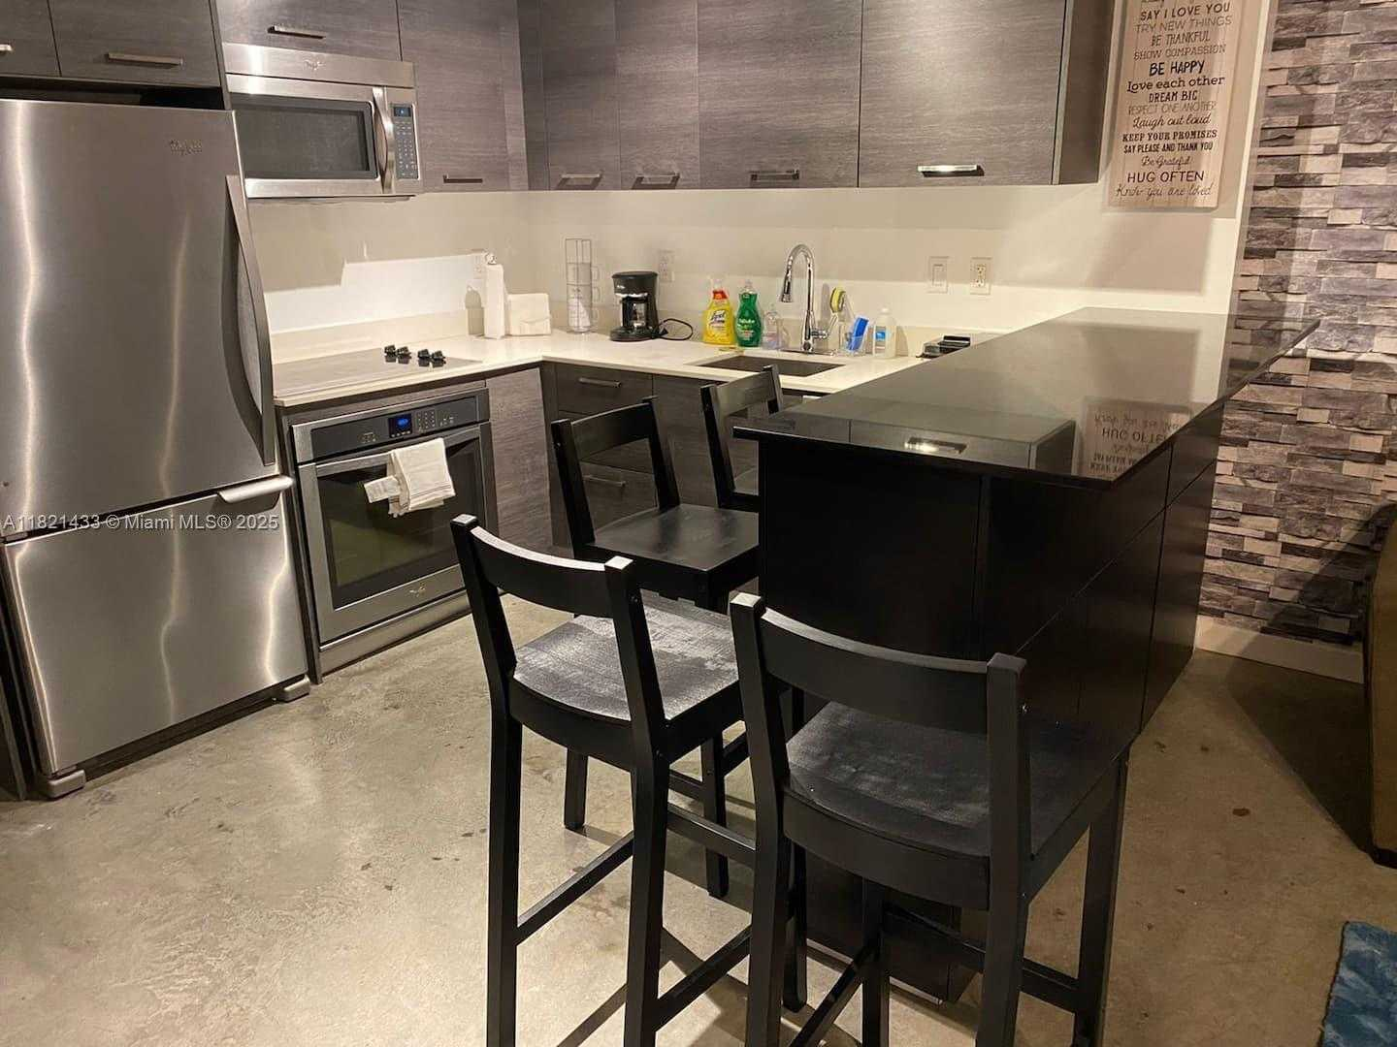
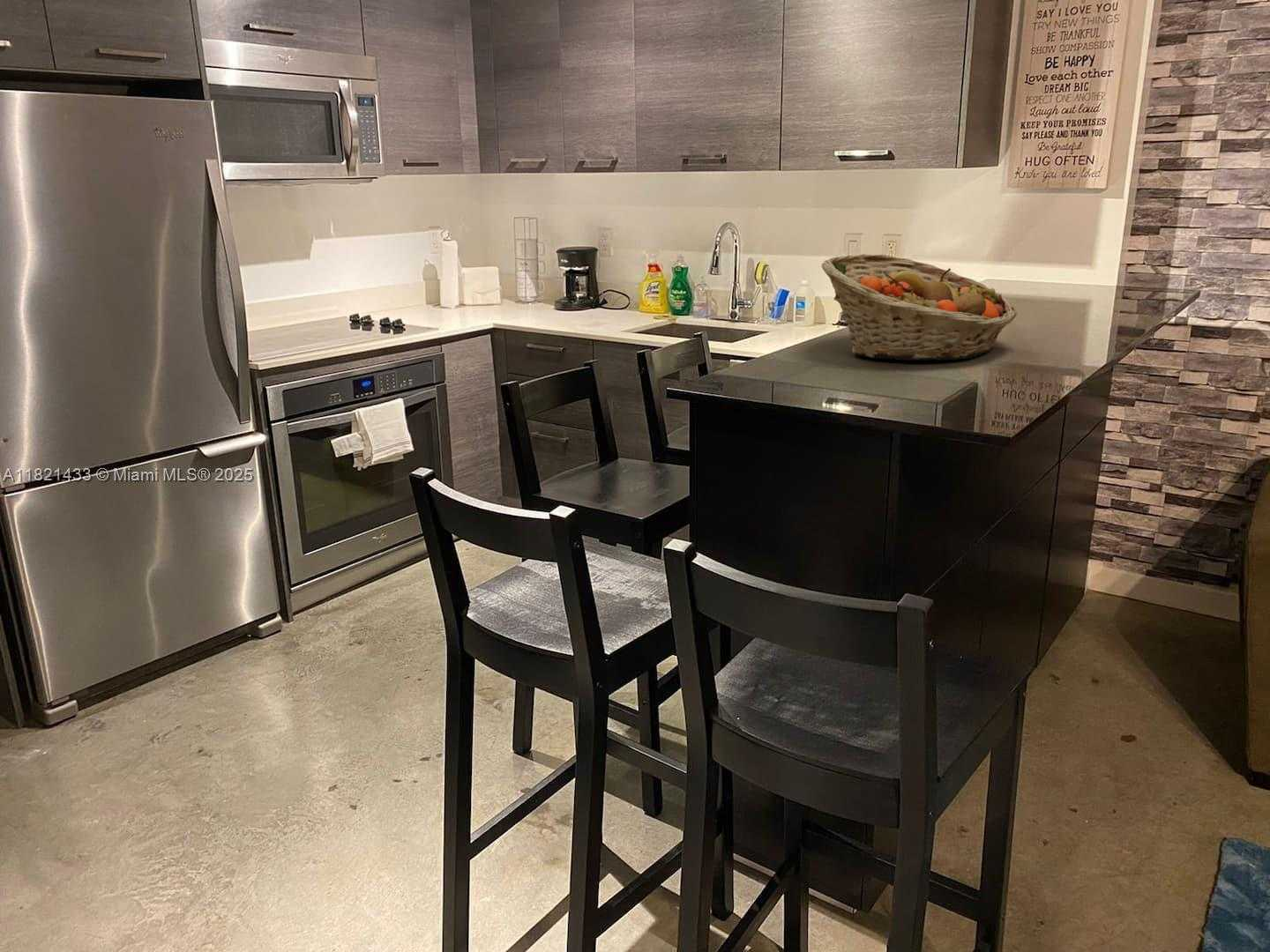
+ fruit basket [821,253,1018,361]
